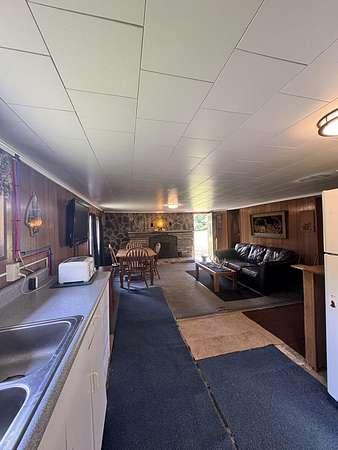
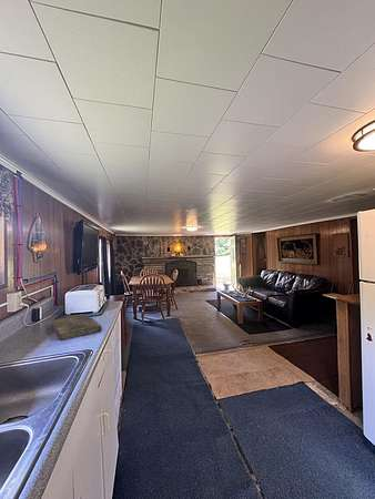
+ cutting board [51,314,102,342]
